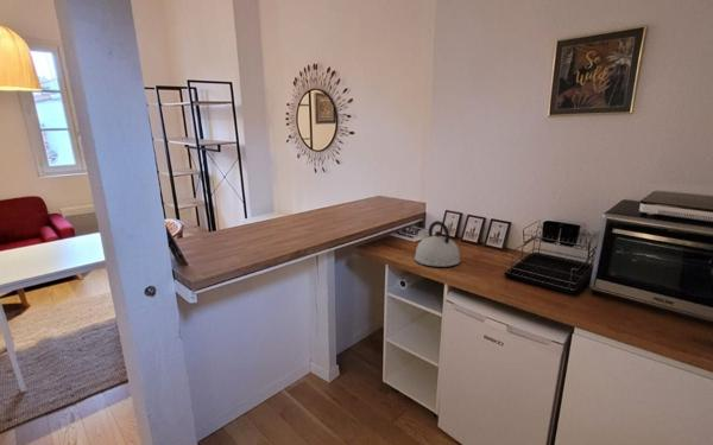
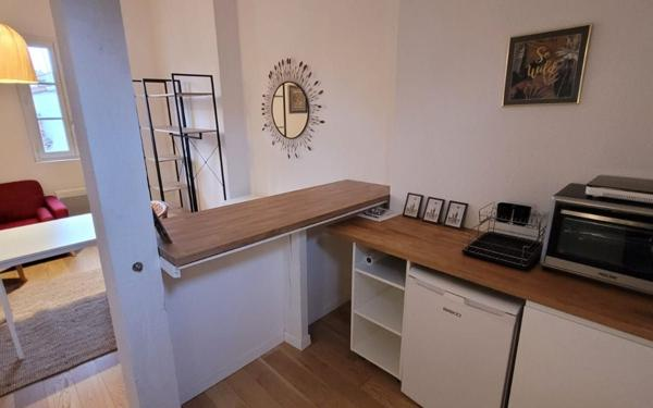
- kettle [414,220,462,268]
